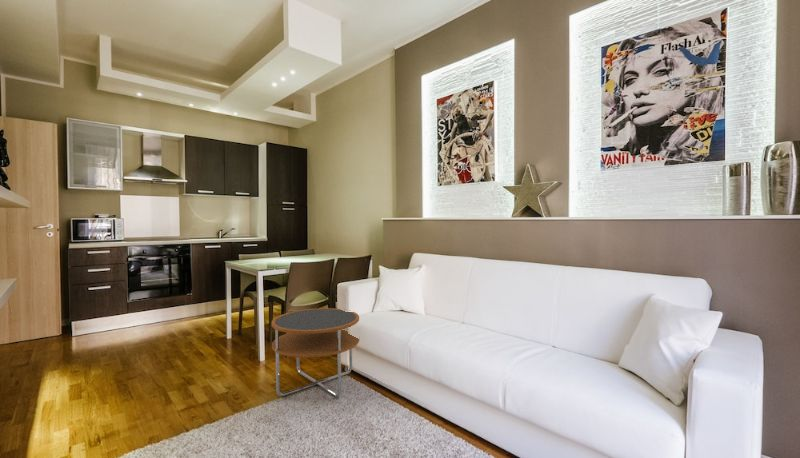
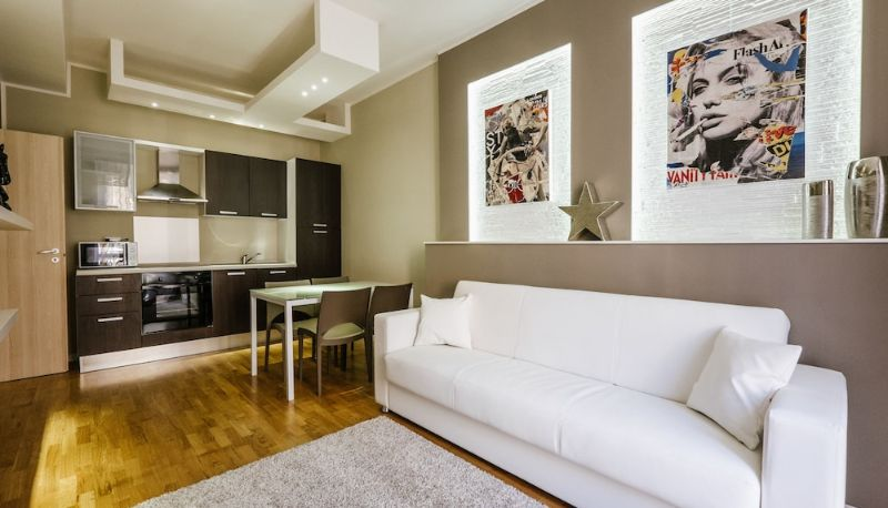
- side table [271,307,360,398]
